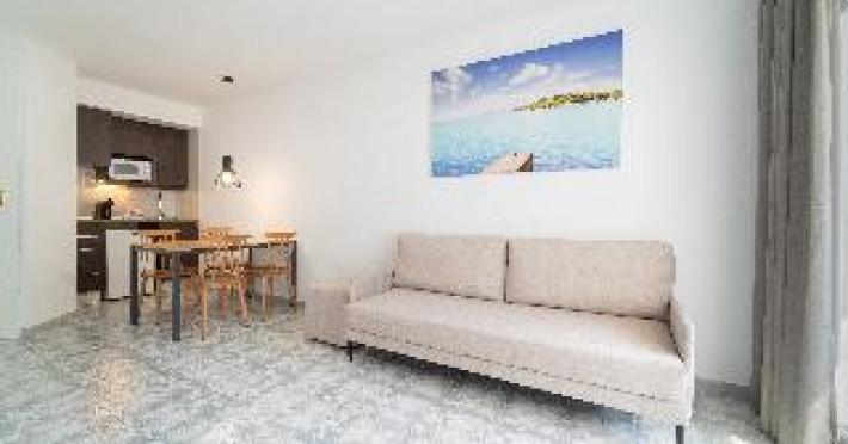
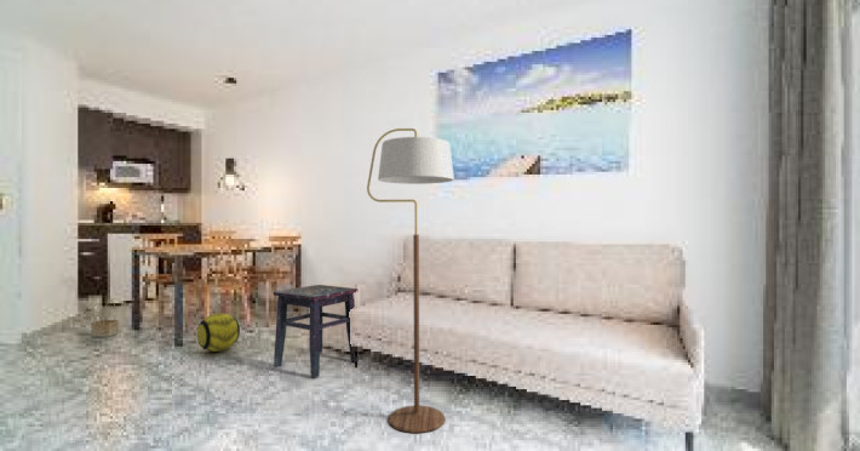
+ ball [196,312,241,353]
+ side table [273,284,360,379]
+ floor lamp [366,127,455,434]
+ basket [90,299,120,338]
